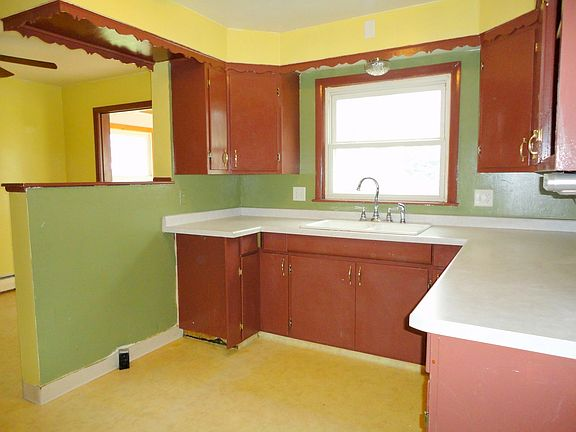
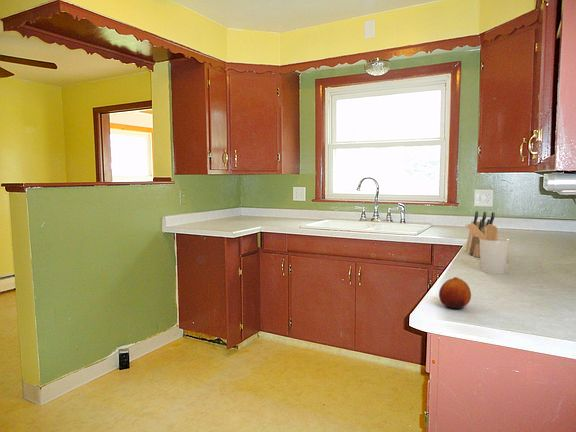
+ knife block [465,210,496,258]
+ fruit [438,276,472,310]
+ utensil holder [464,223,510,275]
